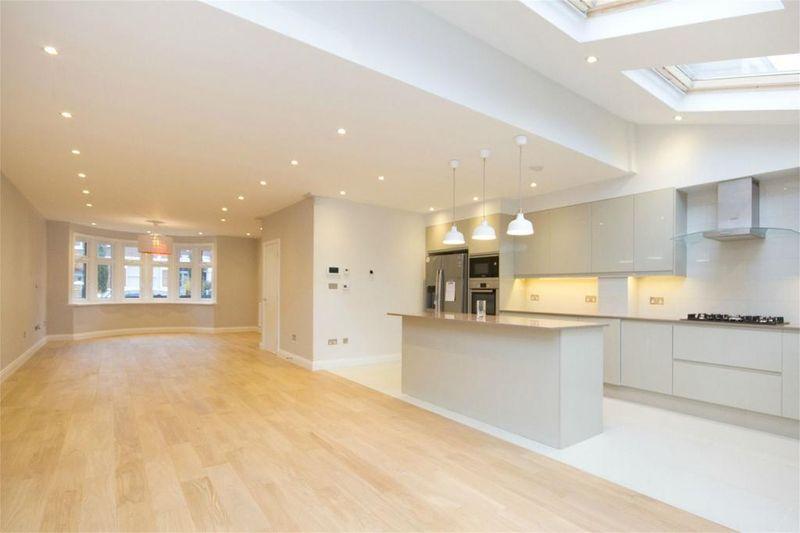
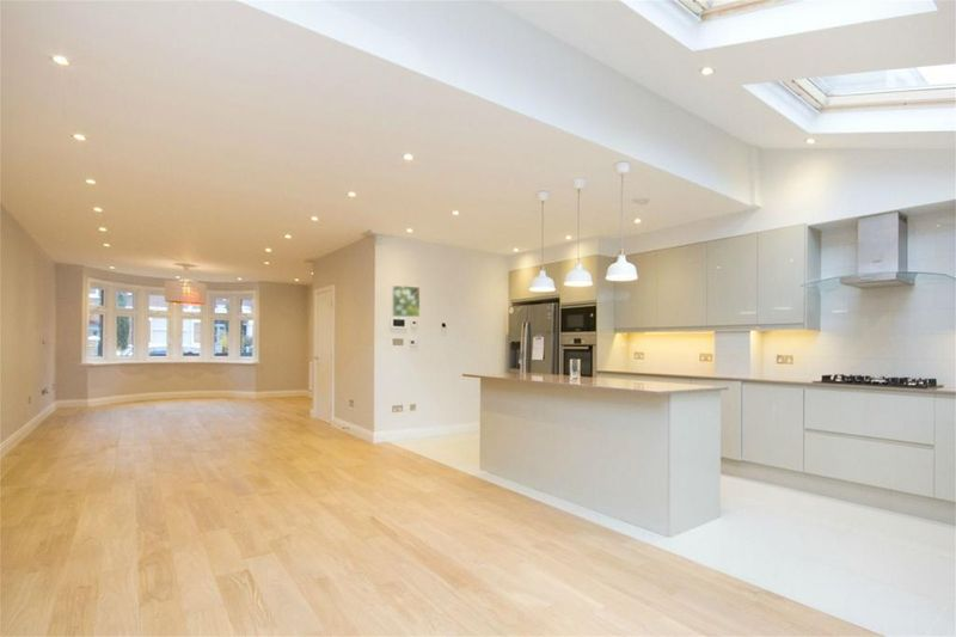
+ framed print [391,284,421,318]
